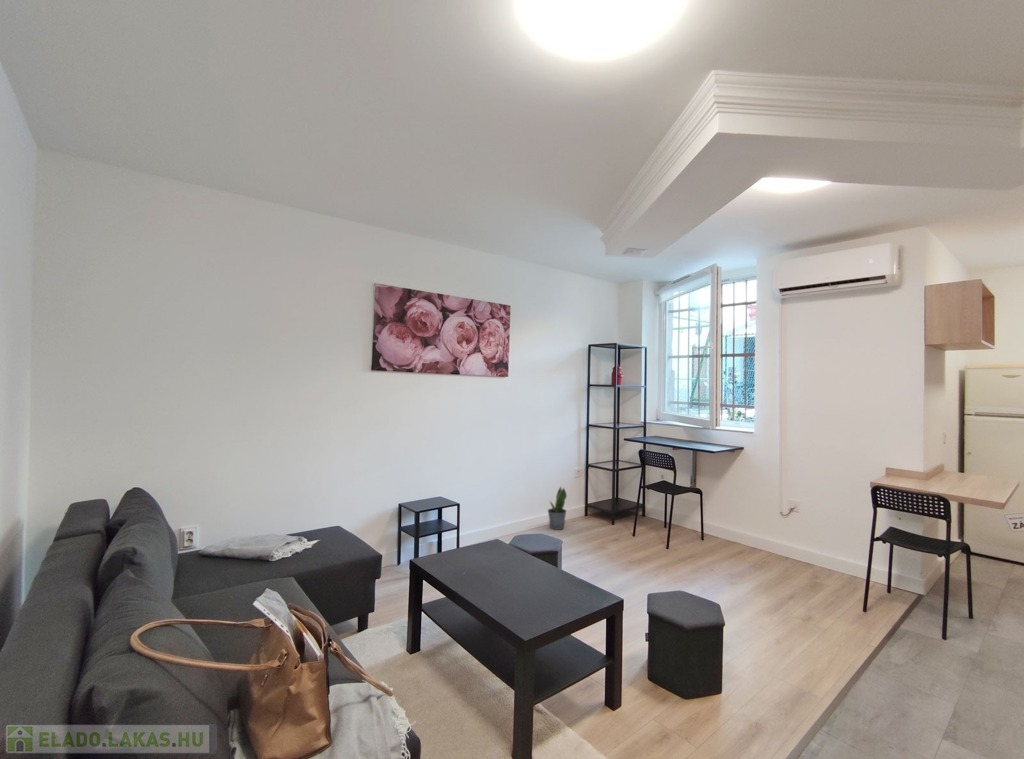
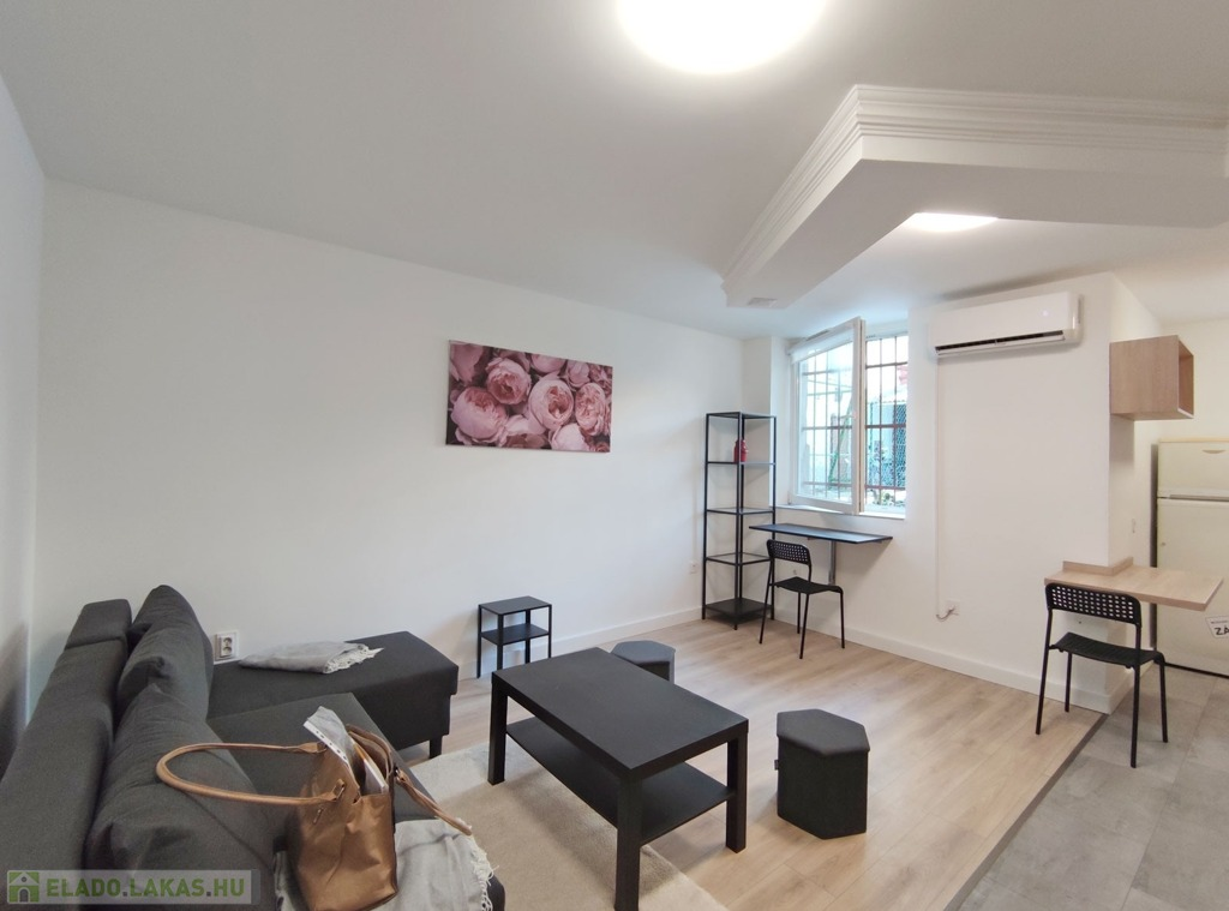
- potted plant [547,485,568,531]
